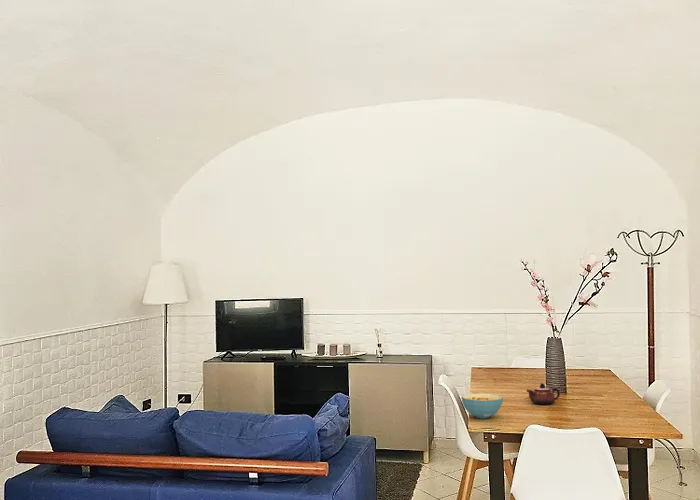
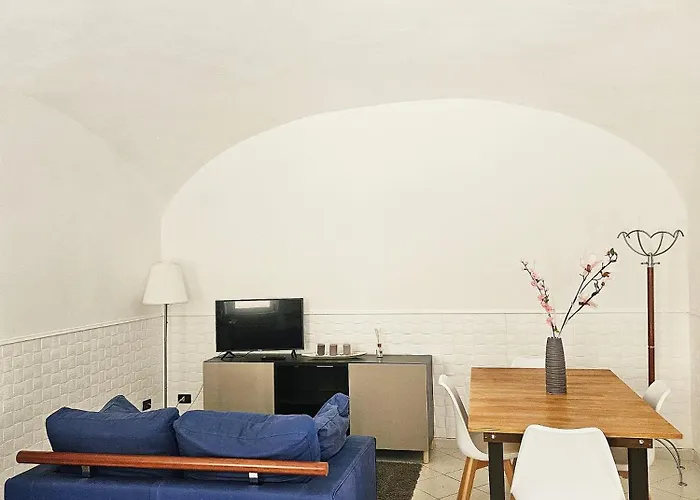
- teapot [526,382,561,406]
- cereal bowl [461,393,504,419]
